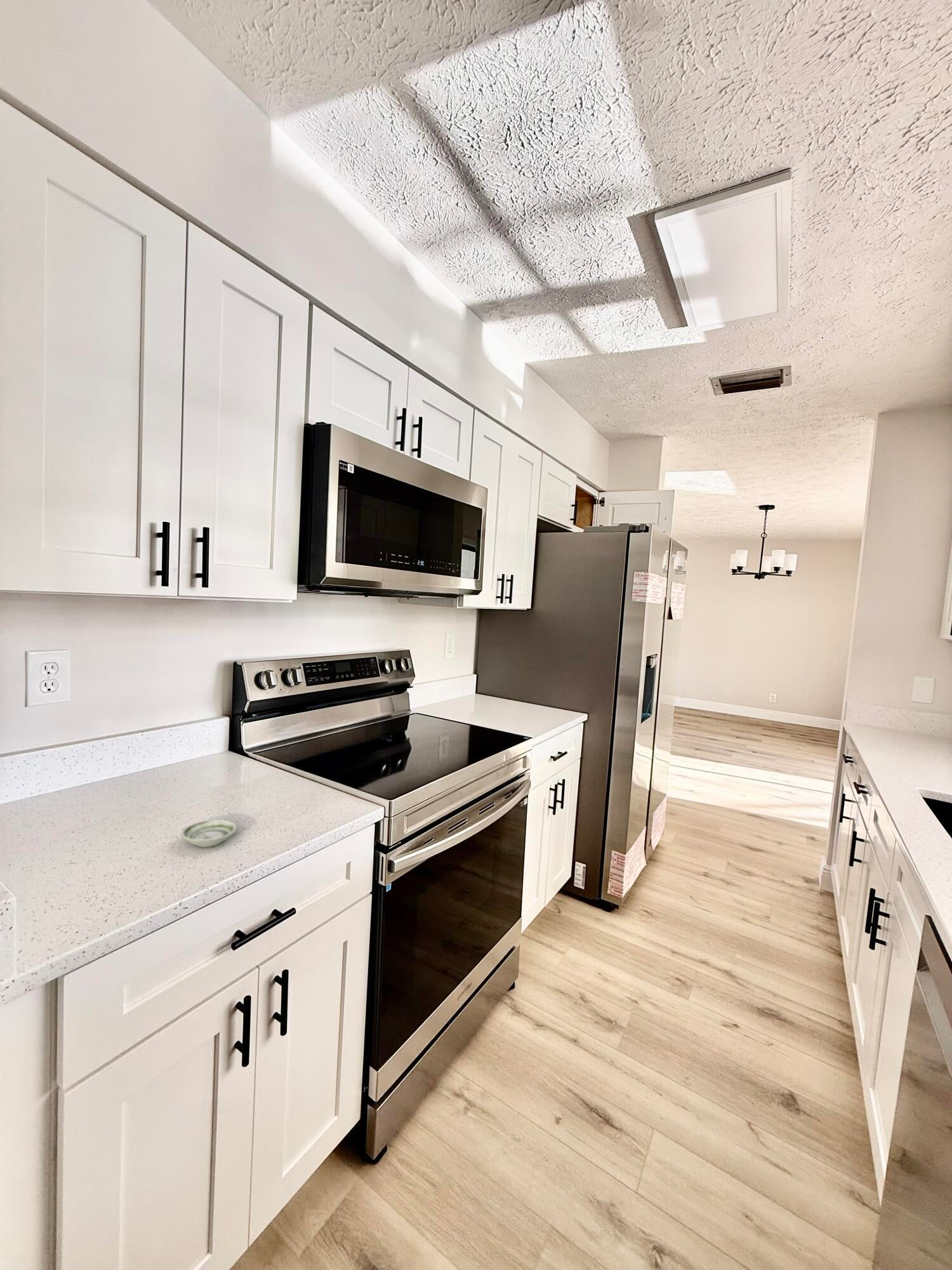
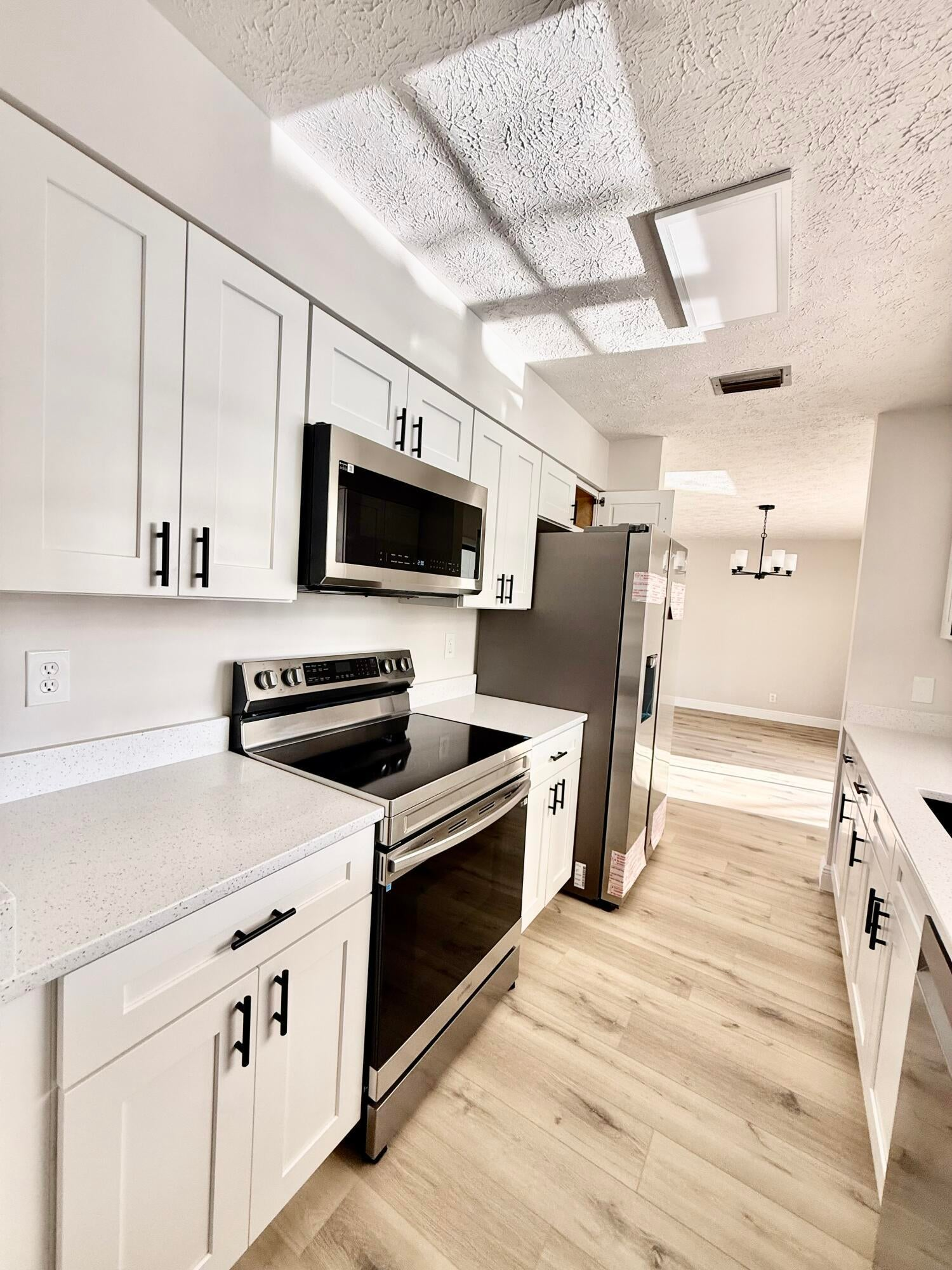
- saucer [180,819,237,848]
